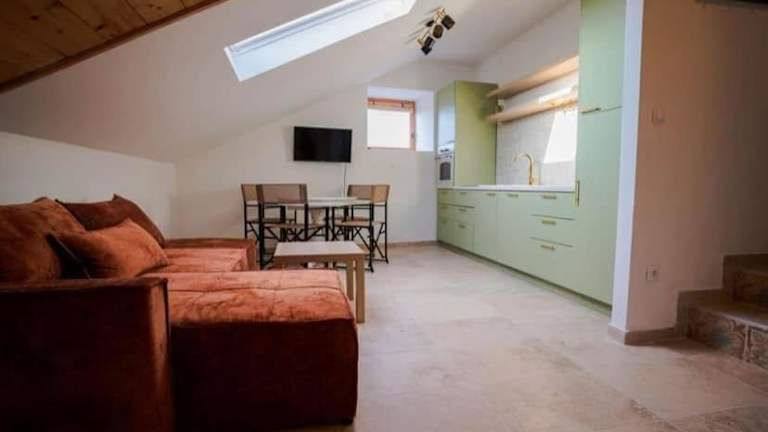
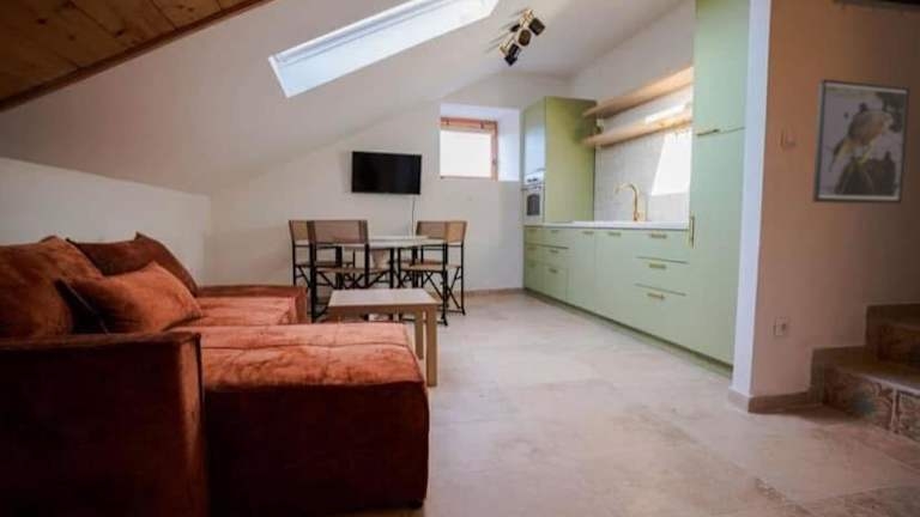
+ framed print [811,78,912,206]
